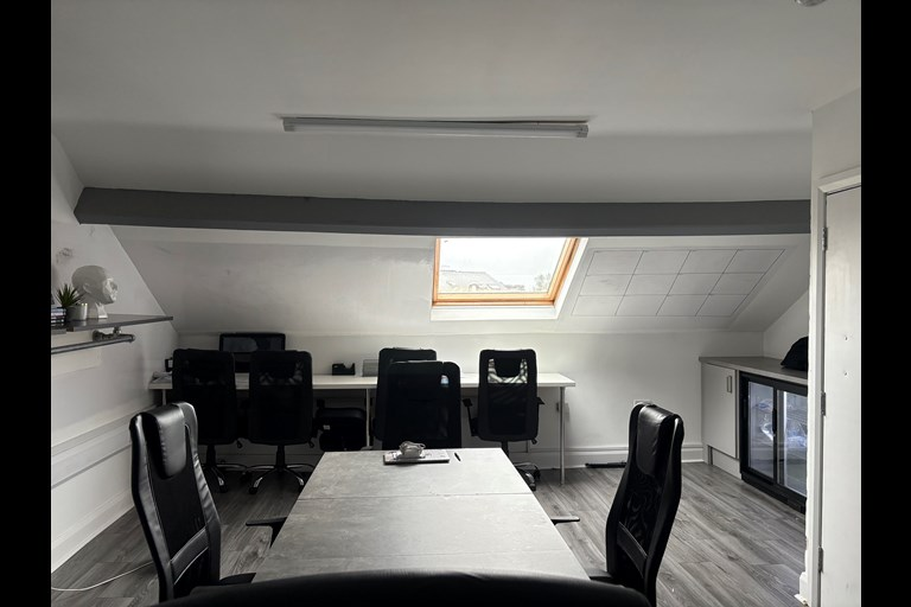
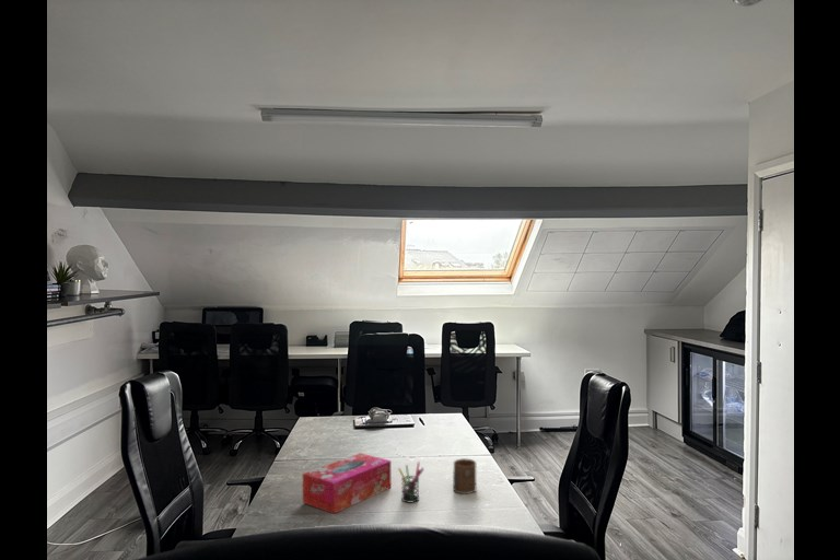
+ cup [452,457,478,495]
+ tissue box [302,452,392,515]
+ pen holder [397,460,425,503]
